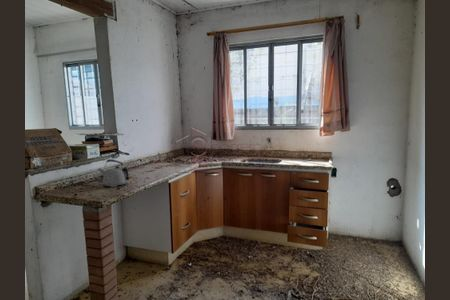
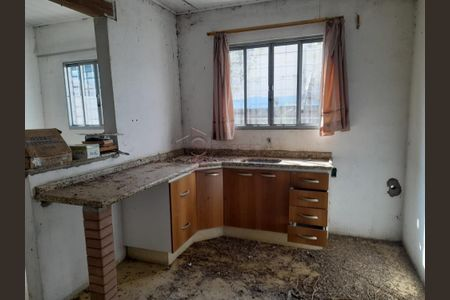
- kettle [97,158,130,188]
